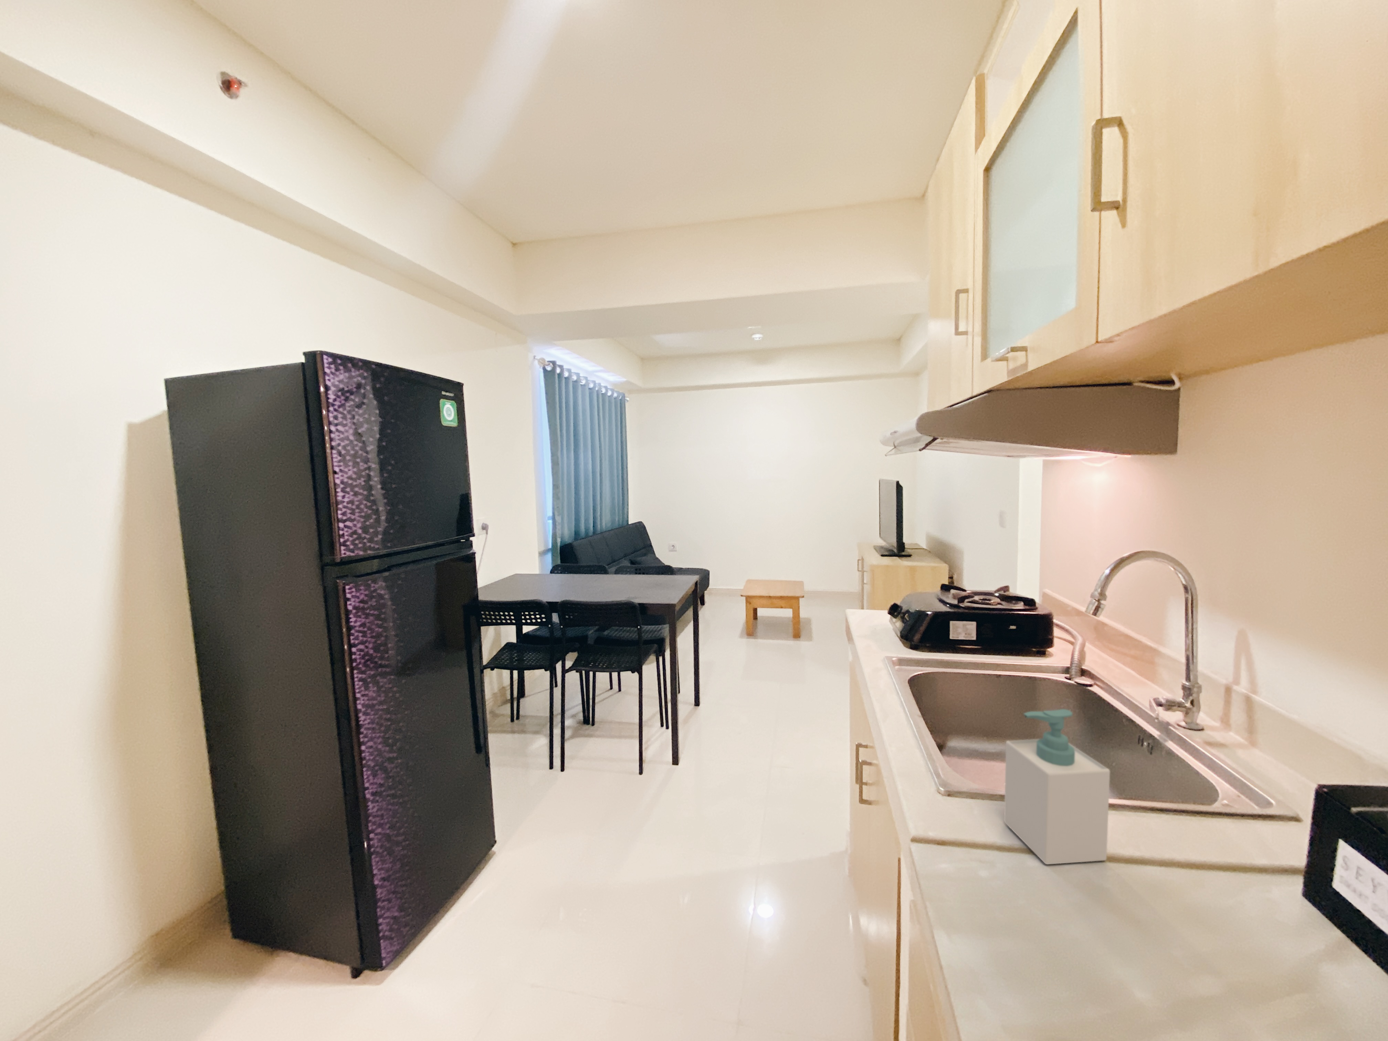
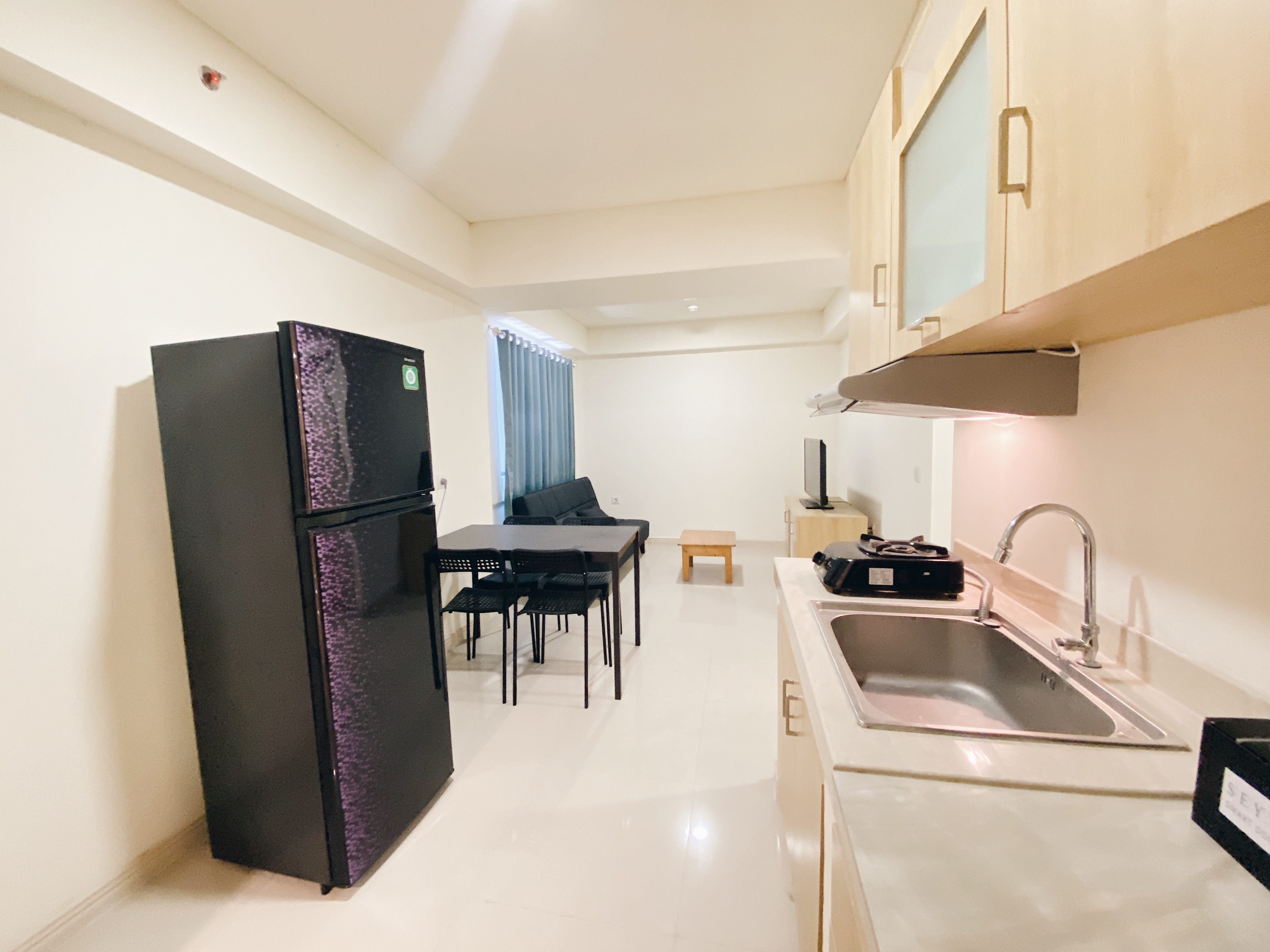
- soap bottle [1003,709,1110,865]
